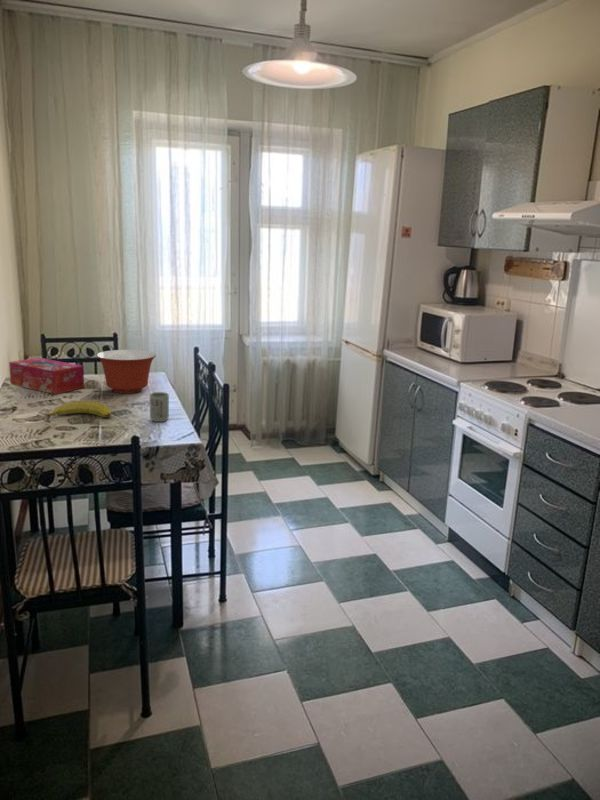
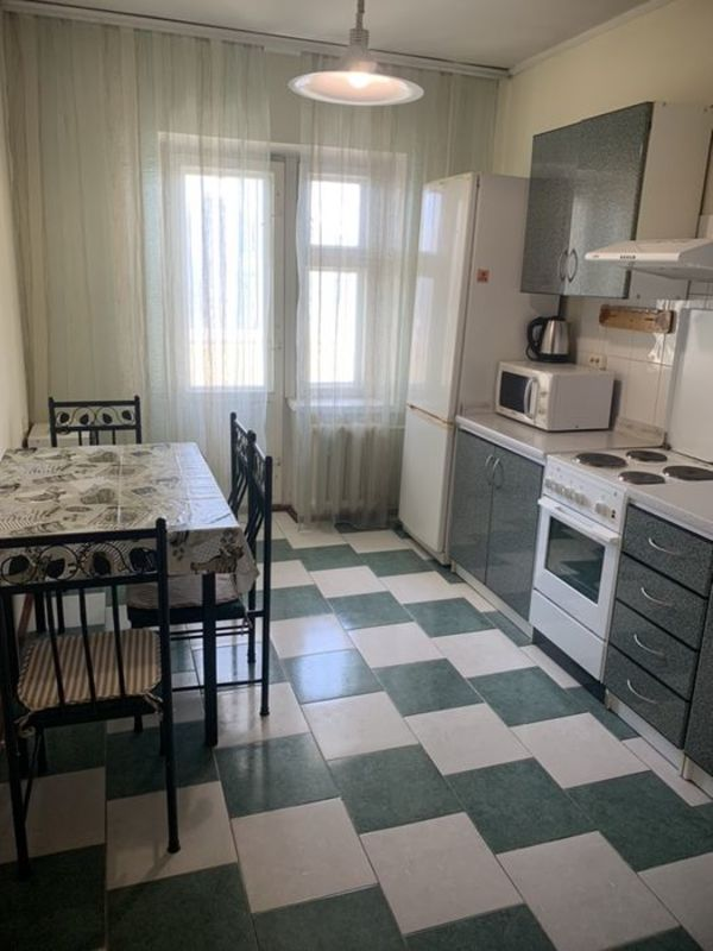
- tissue box [8,357,85,395]
- cup [149,391,170,423]
- mixing bowl [96,349,157,394]
- fruit [44,400,112,418]
